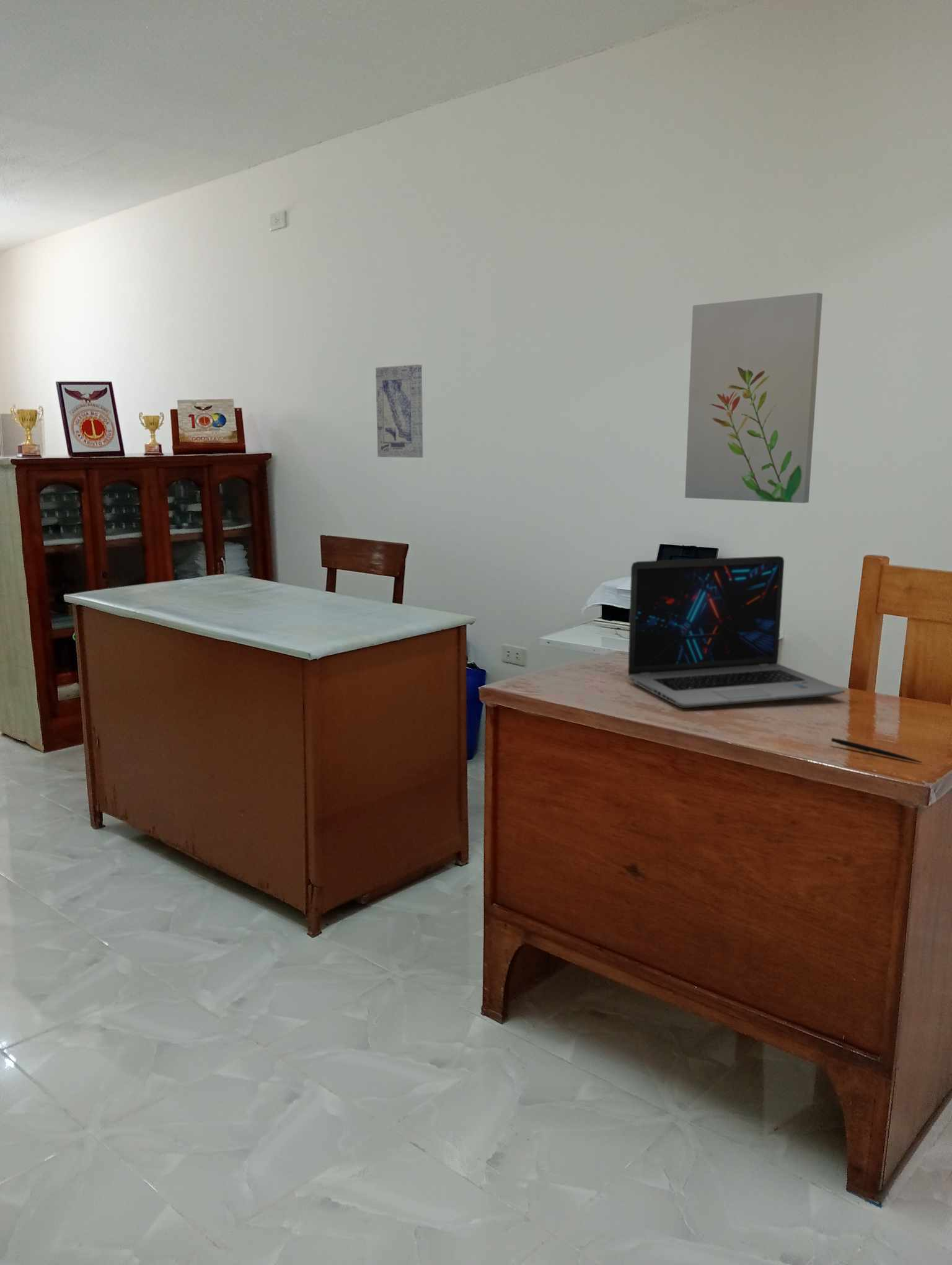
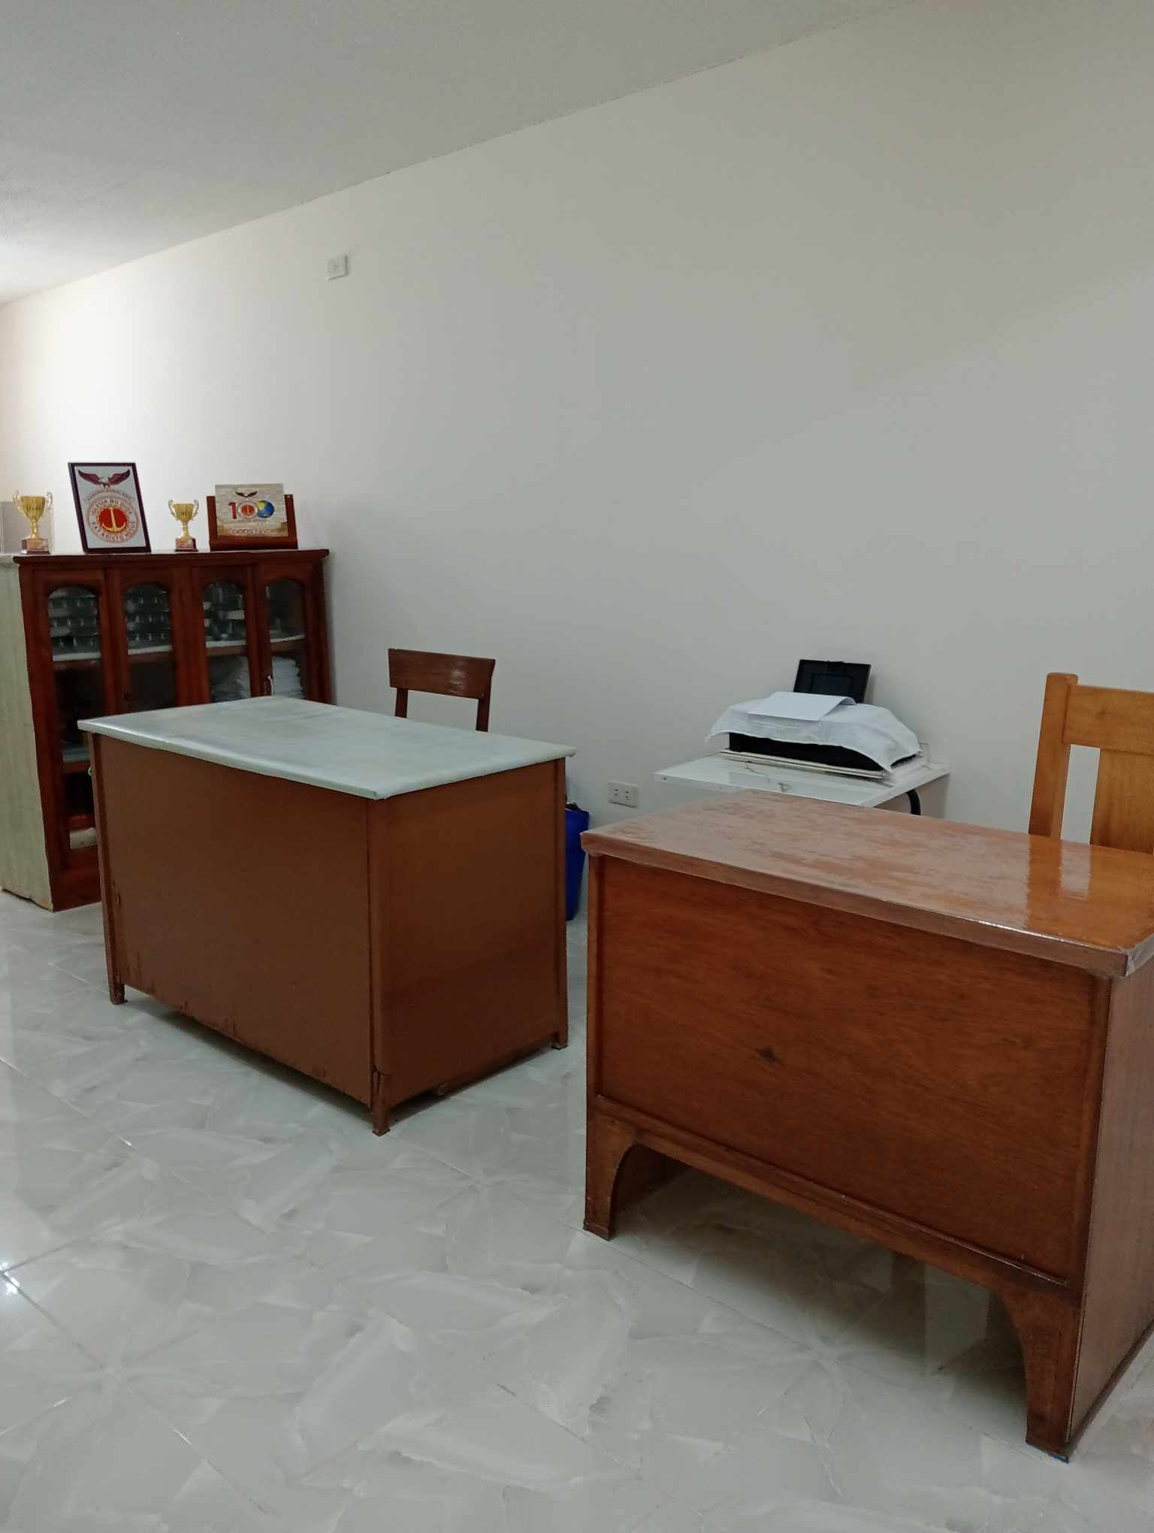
- wall art [375,364,423,458]
- laptop [627,556,846,709]
- pen [831,737,923,763]
- wall art [684,292,823,504]
